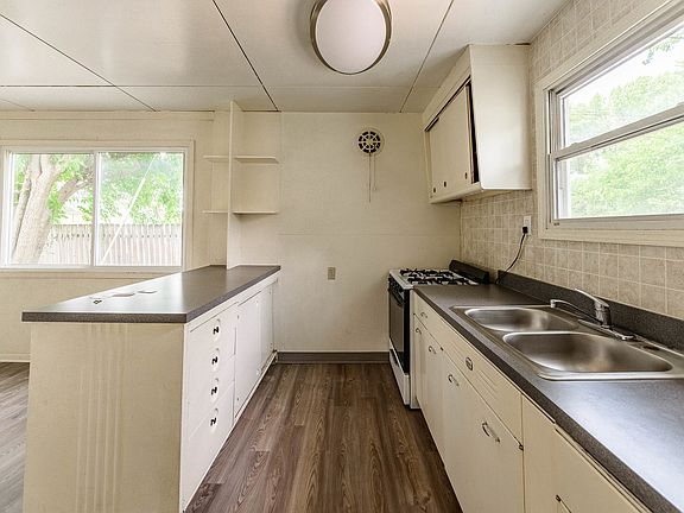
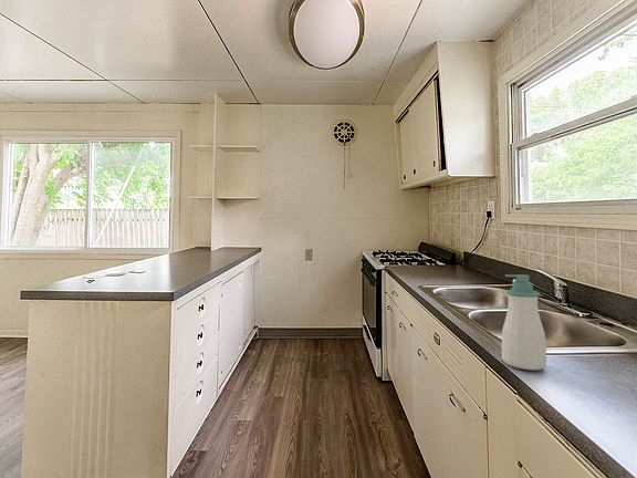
+ soap bottle [501,273,547,371]
